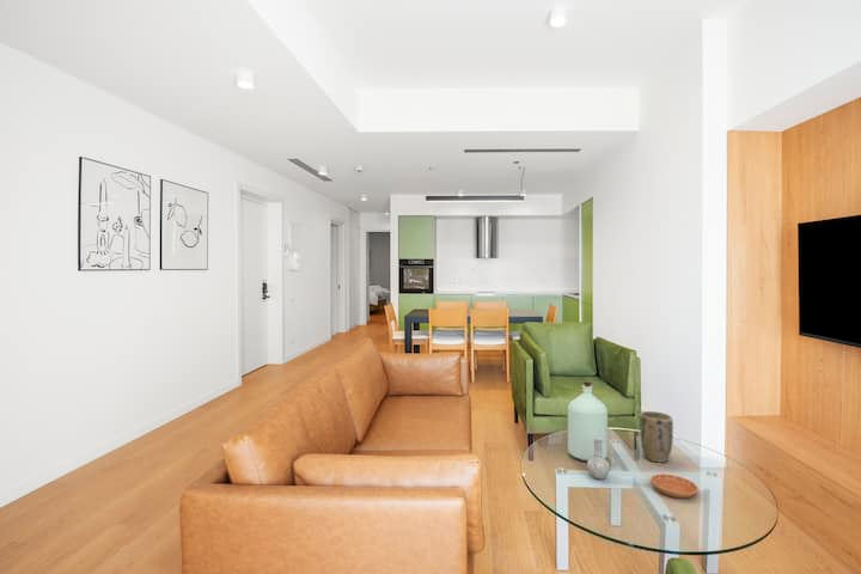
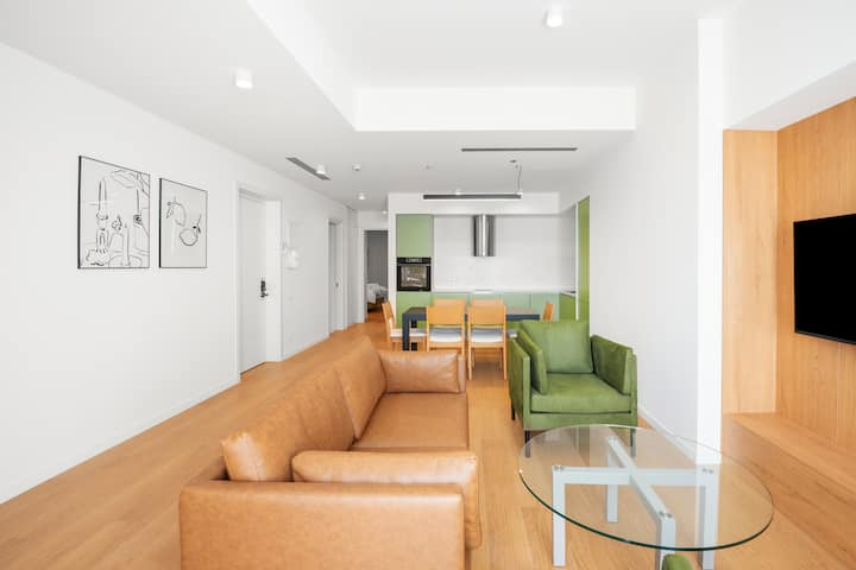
- bottle [567,380,611,480]
- plant pot [639,410,674,464]
- saucer [649,474,700,499]
